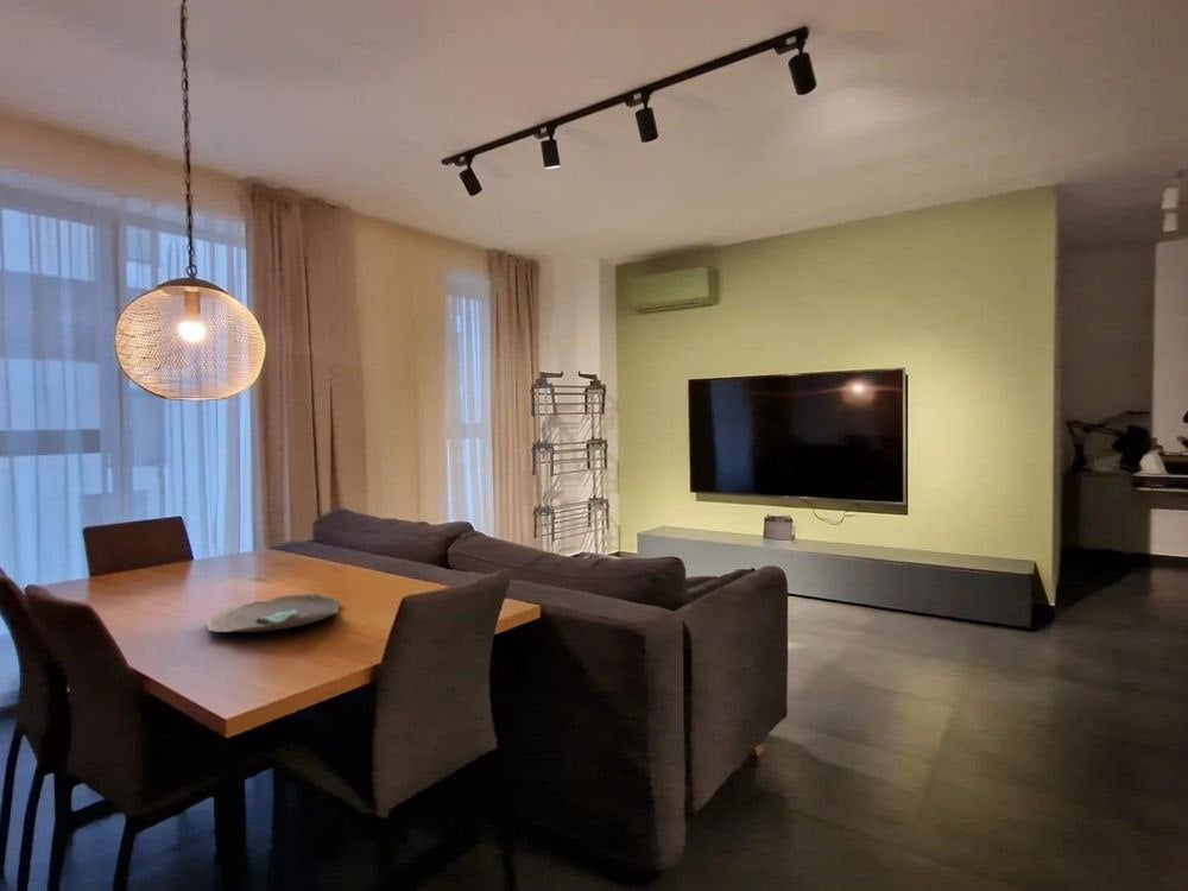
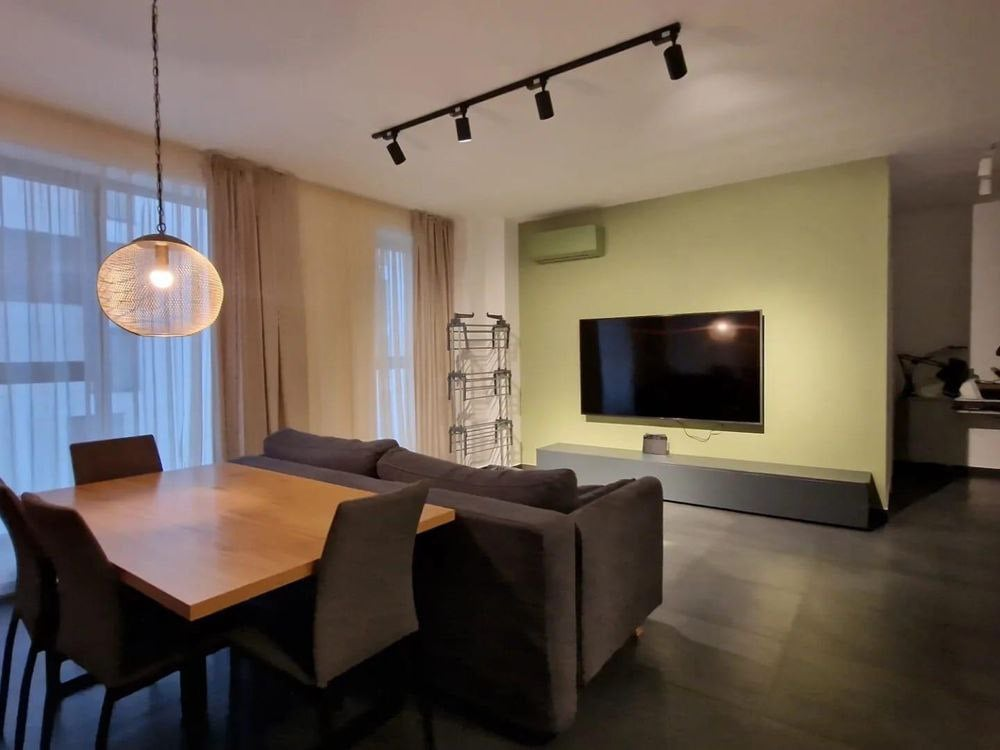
- decorative bowl [204,593,342,633]
